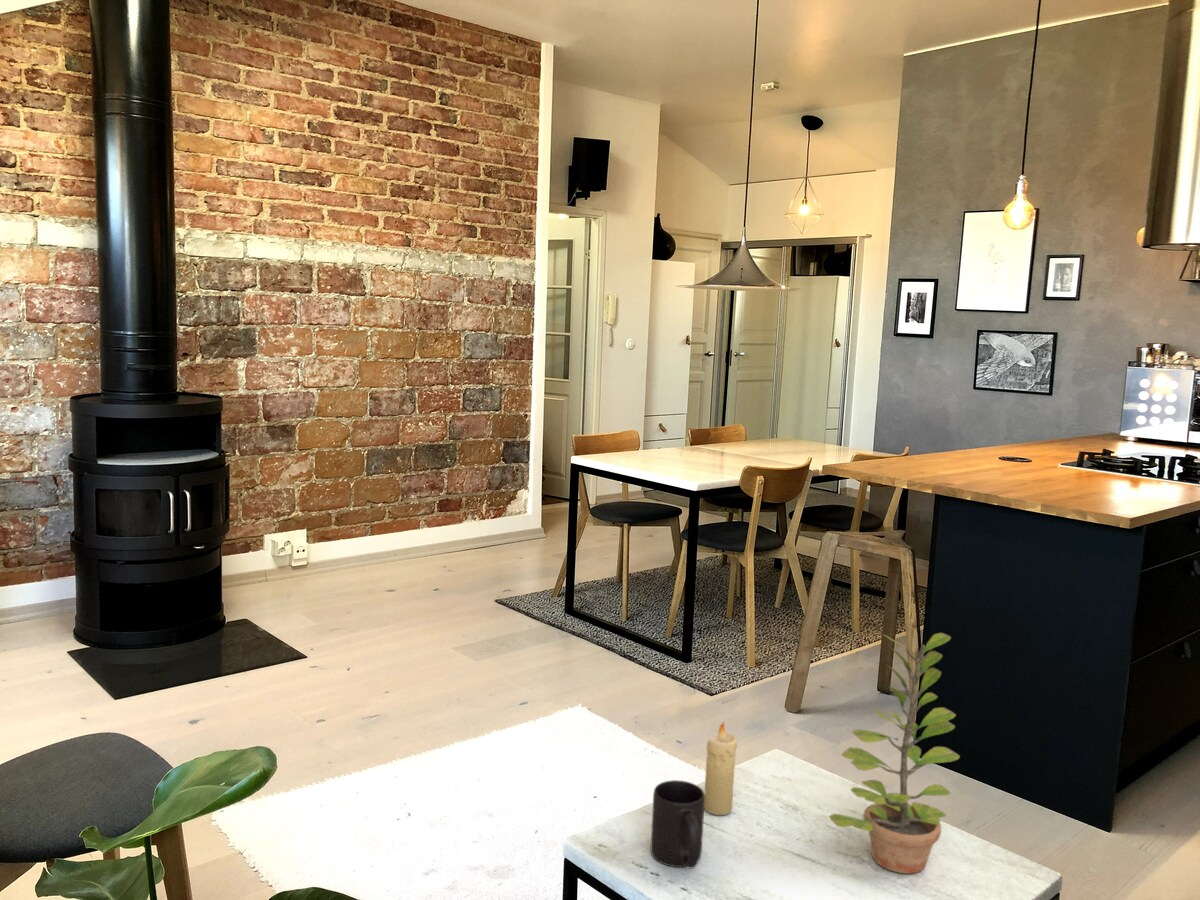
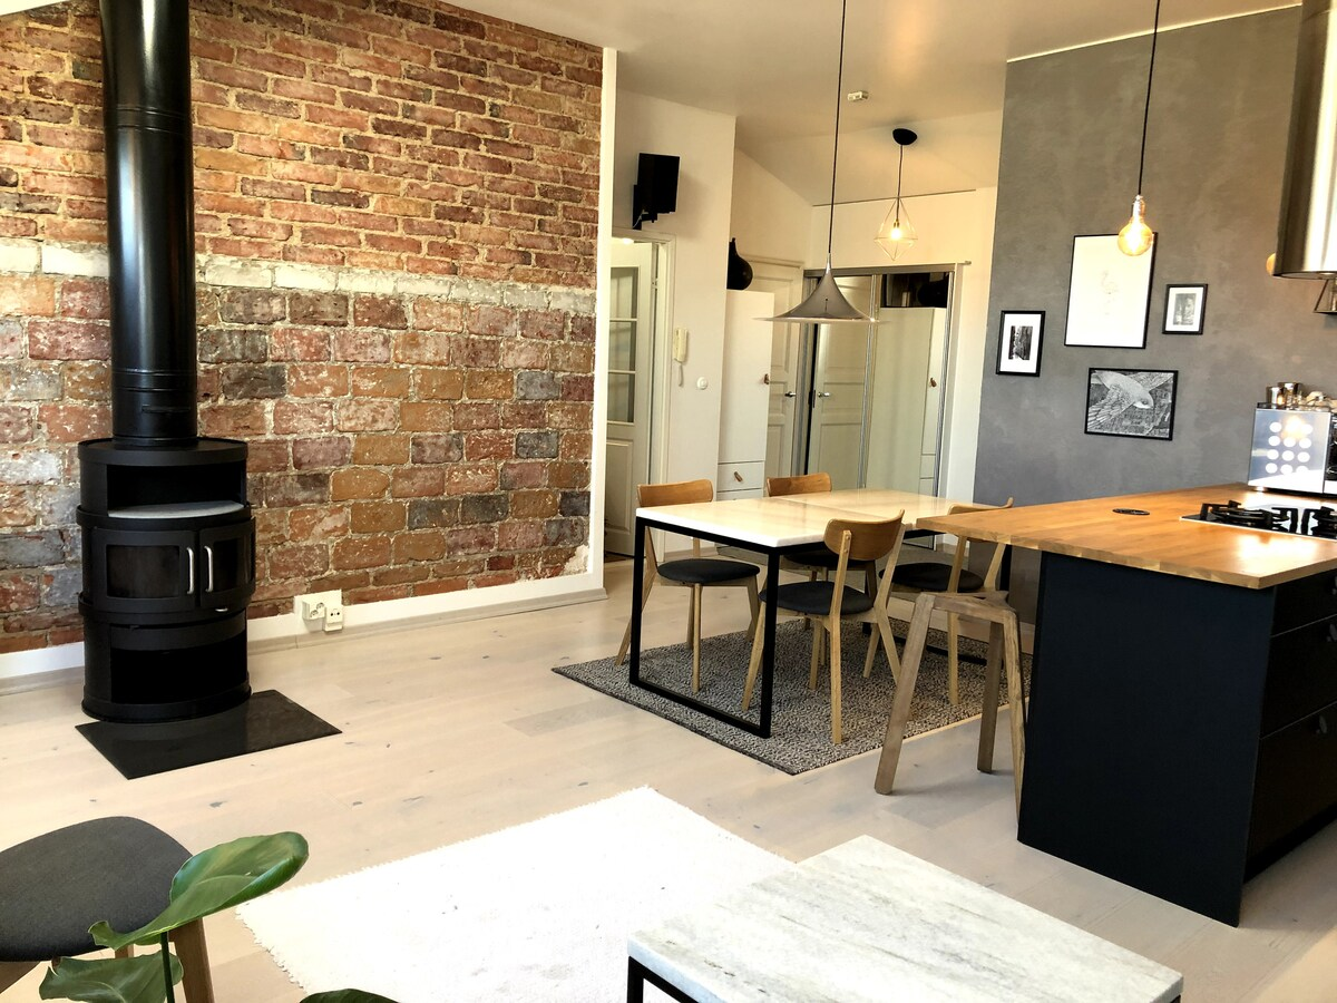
- mug [650,779,705,869]
- plant [828,632,961,875]
- candle [704,721,738,816]
